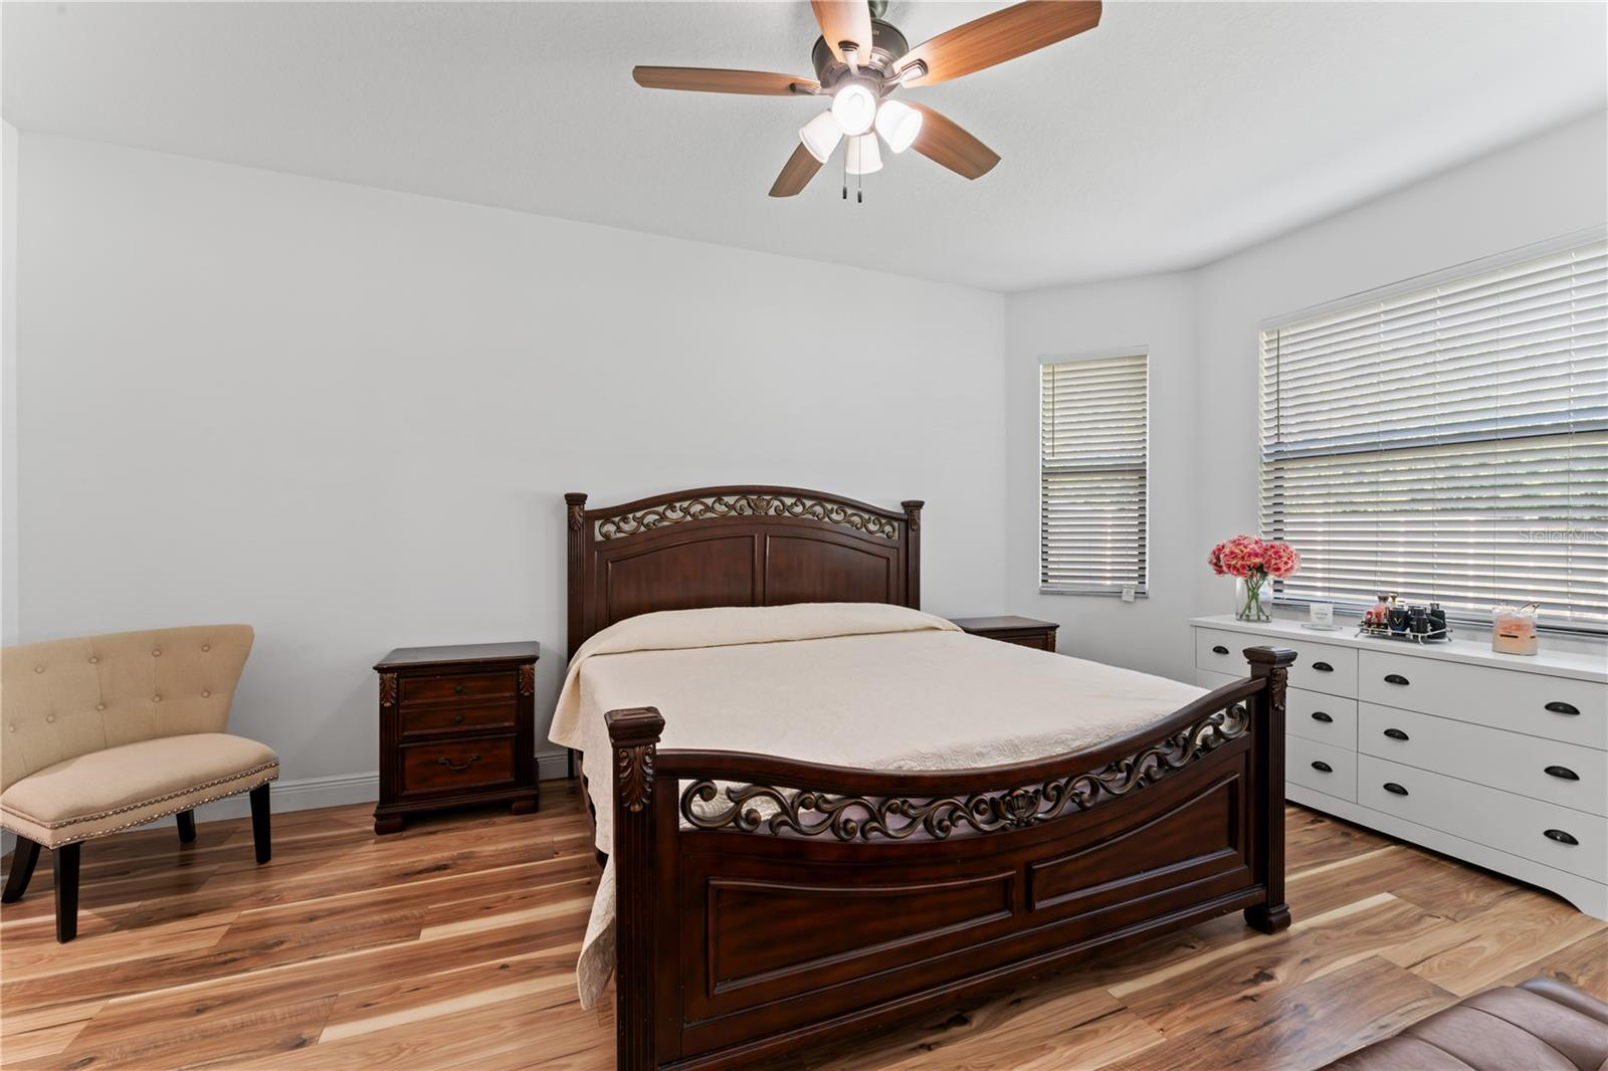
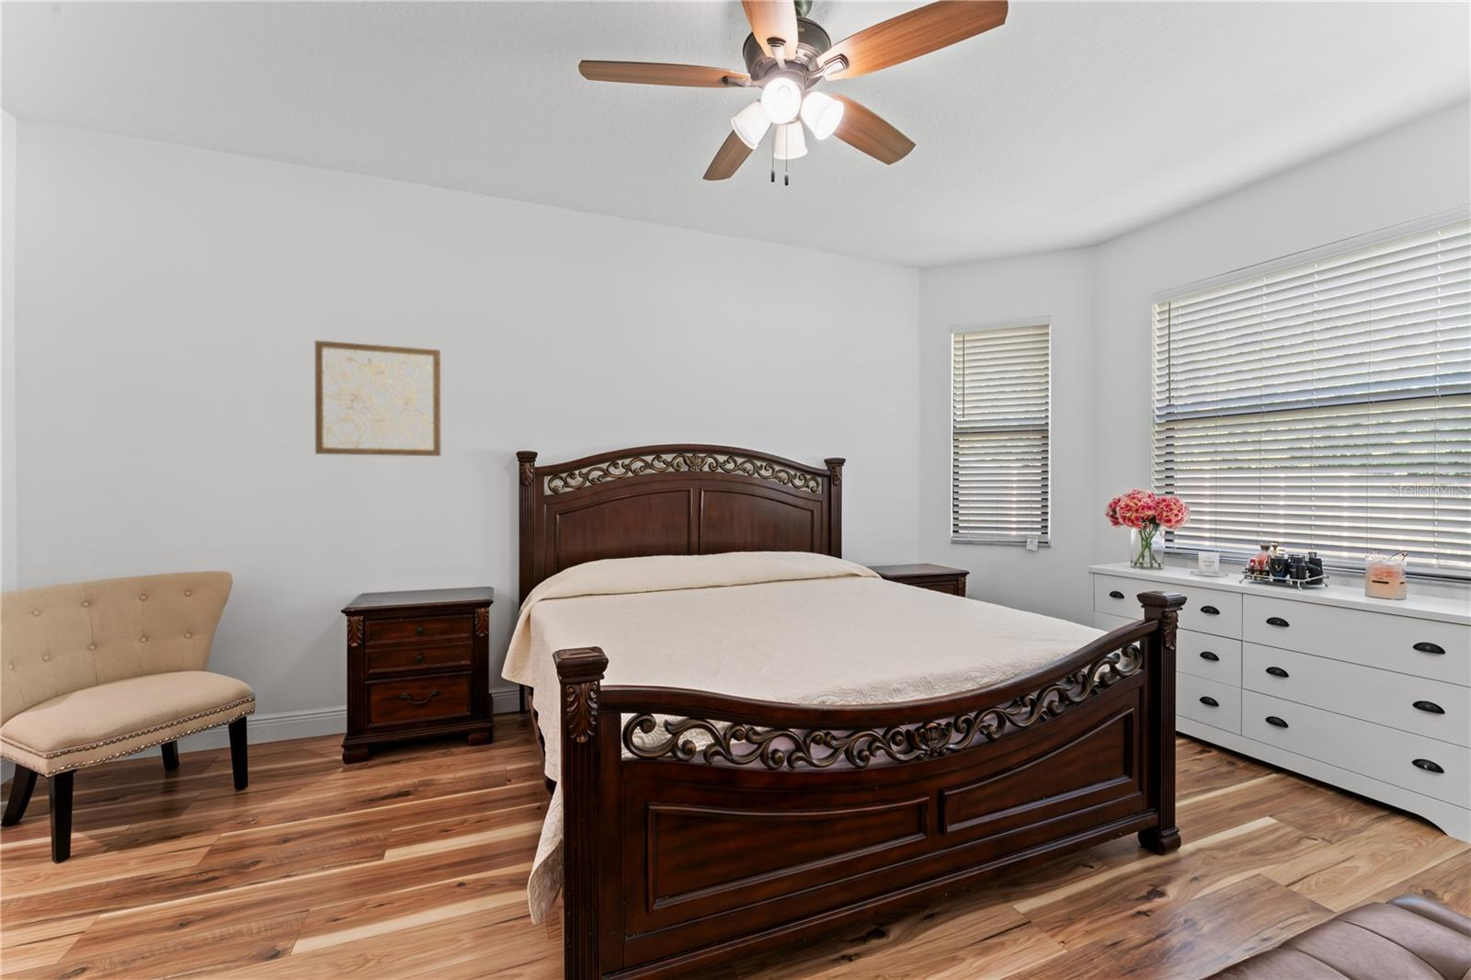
+ wall art [314,339,441,457]
